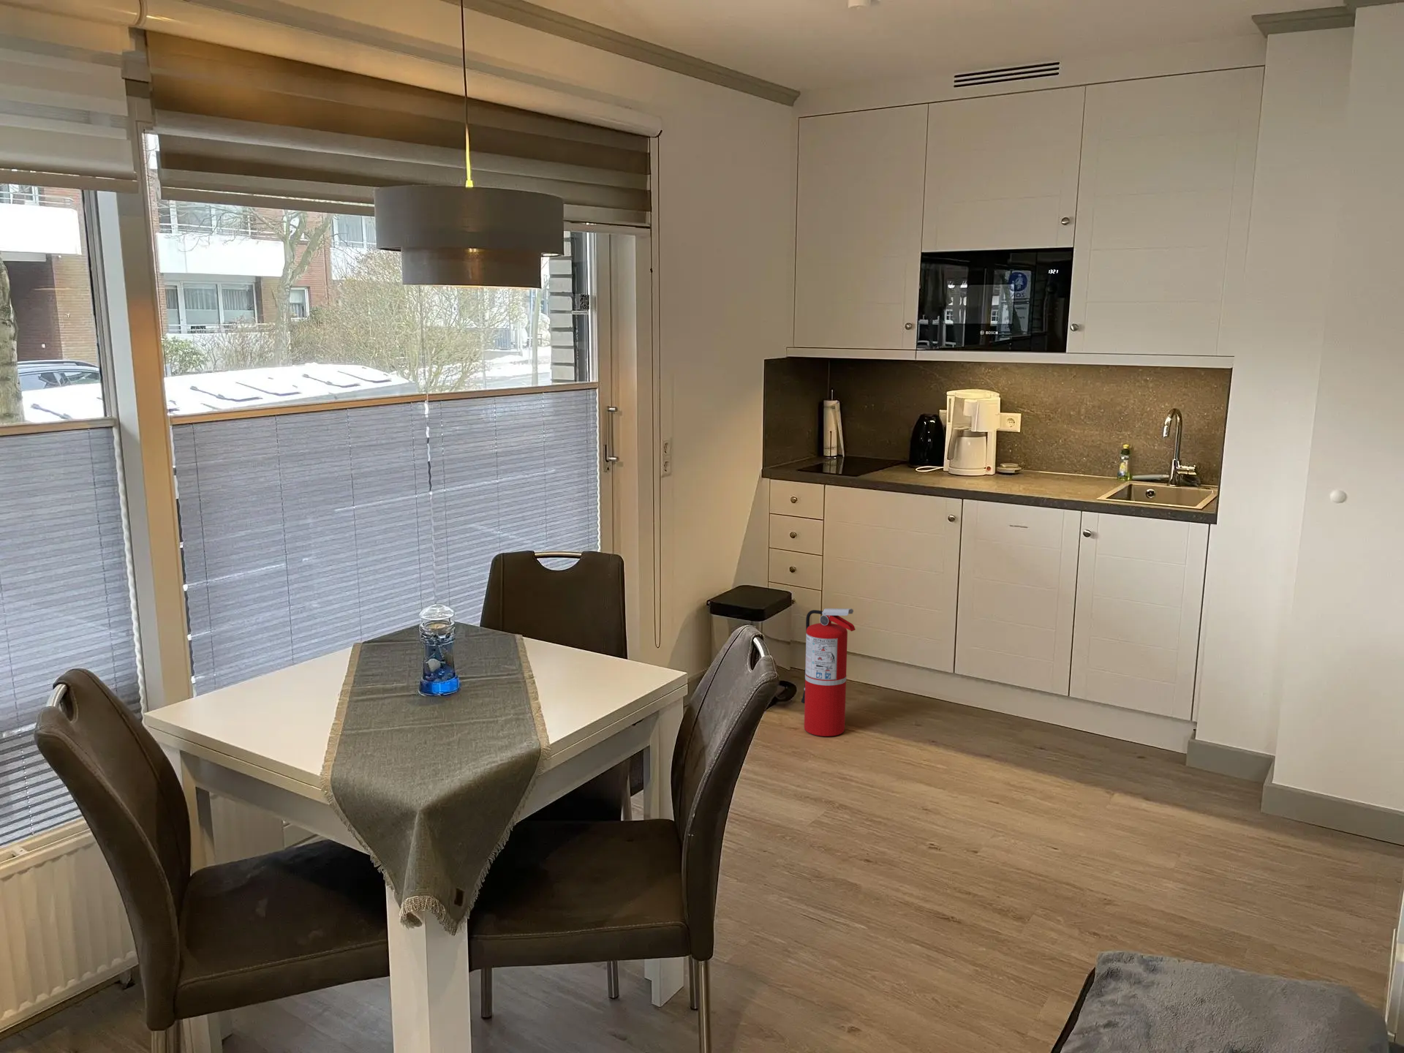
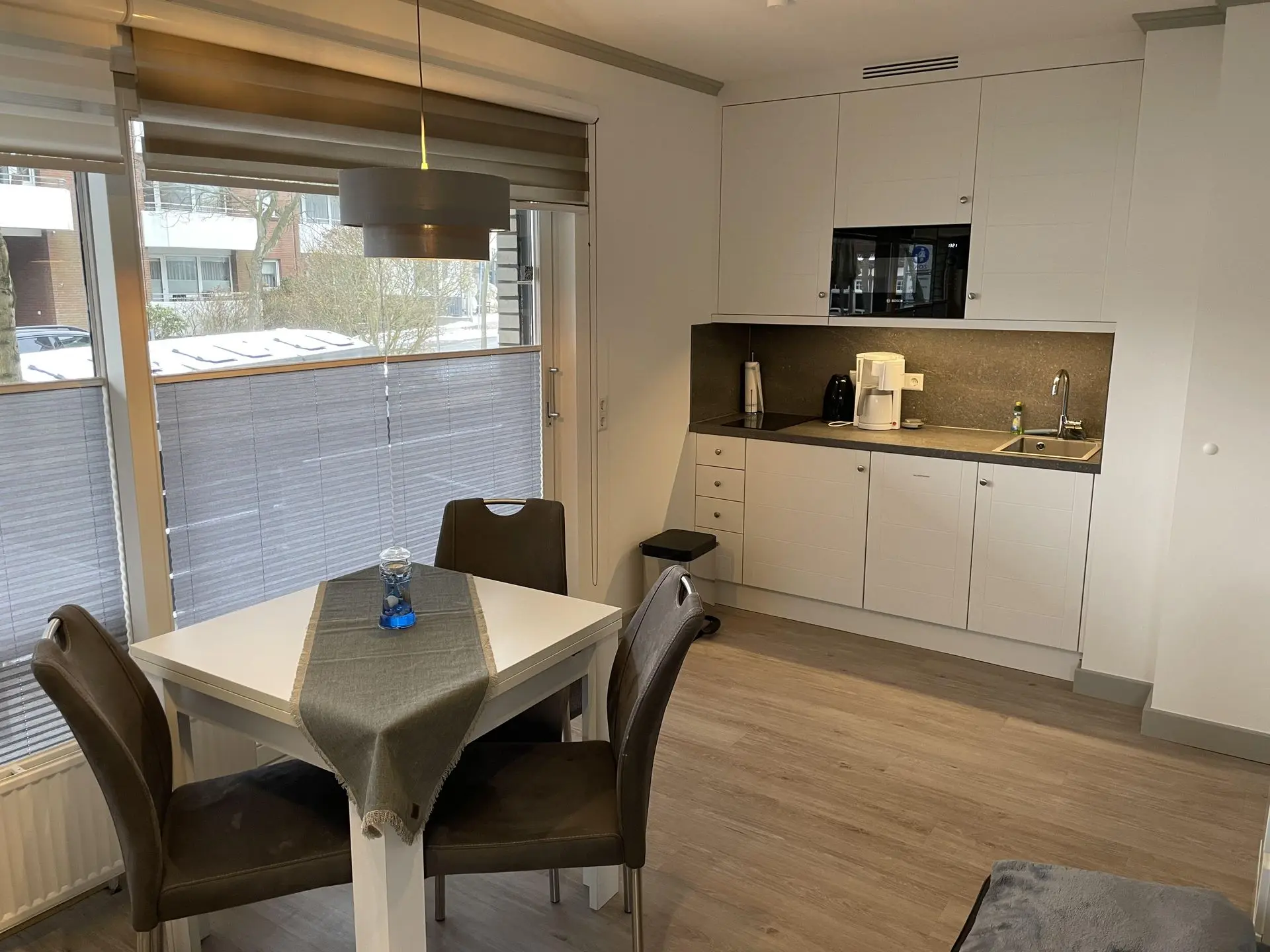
- fire extinguisher [800,607,857,737]
